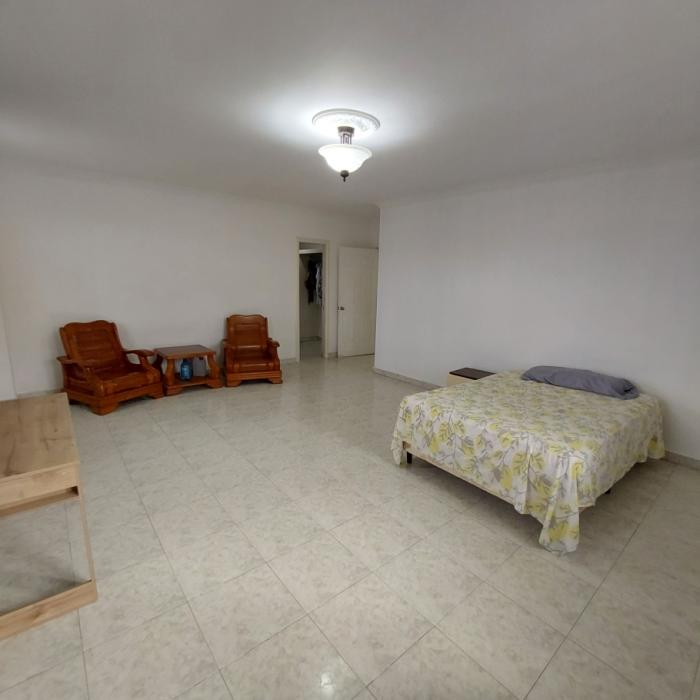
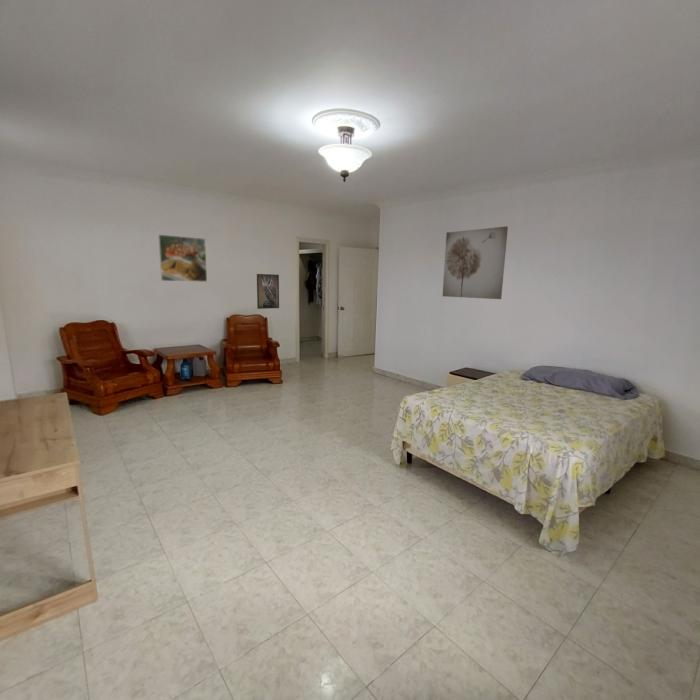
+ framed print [256,273,280,310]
+ wall art [441,225,509,300]
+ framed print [157,234,208,283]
